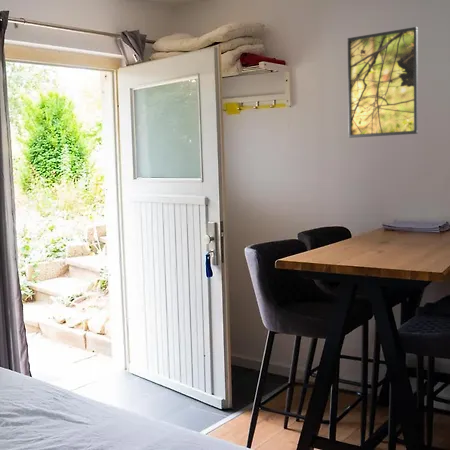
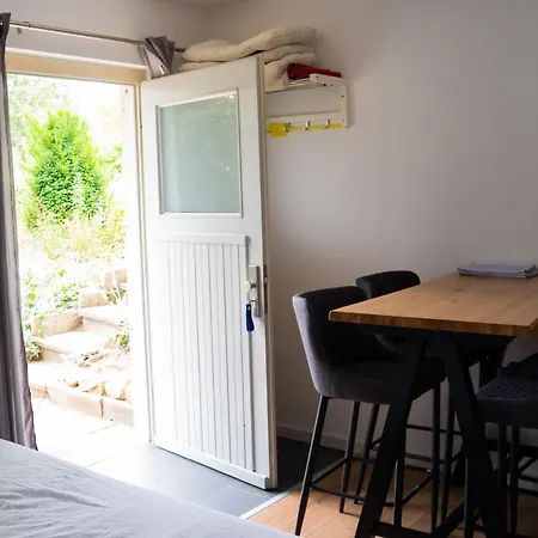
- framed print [347,26,419,139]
